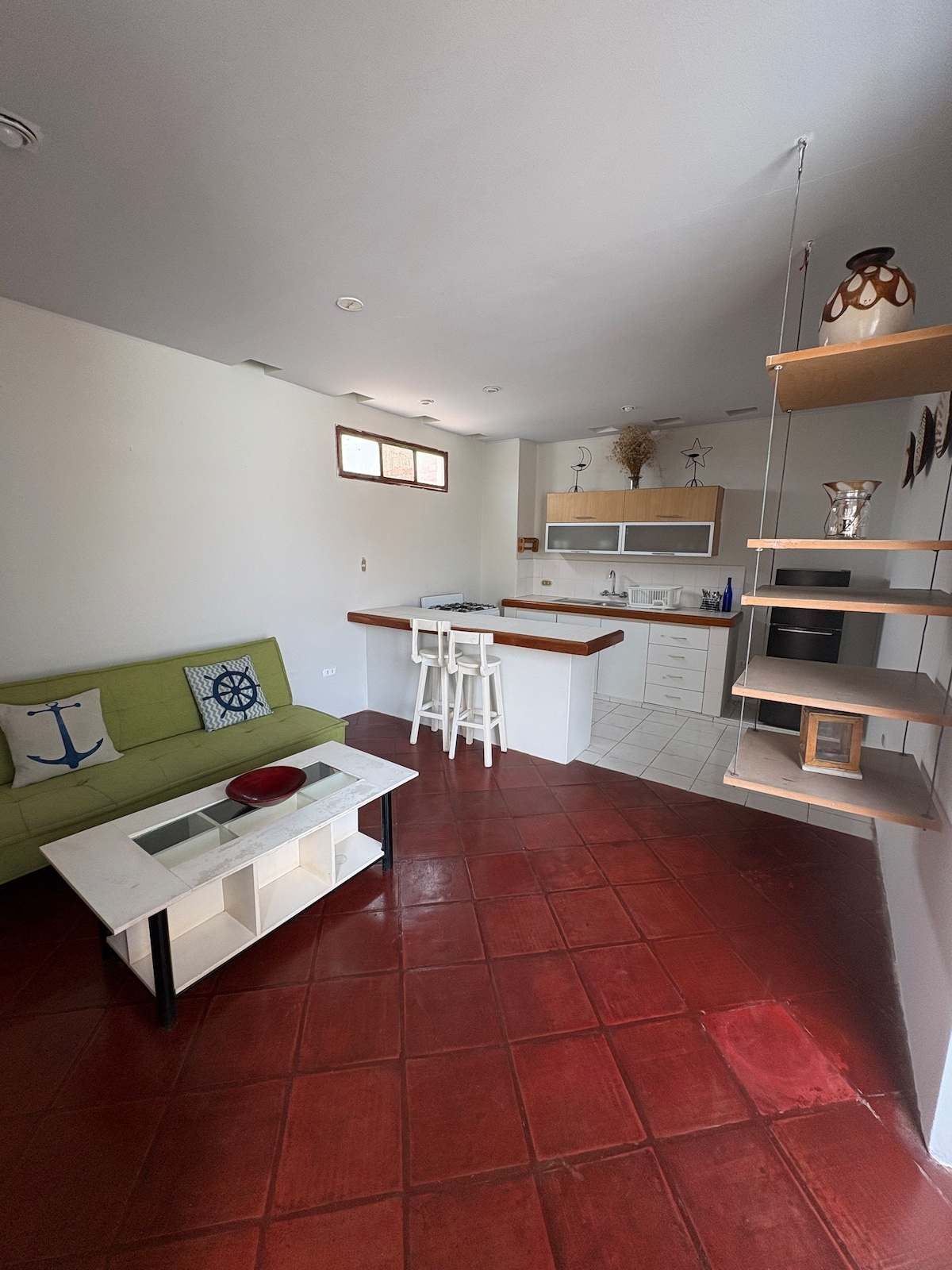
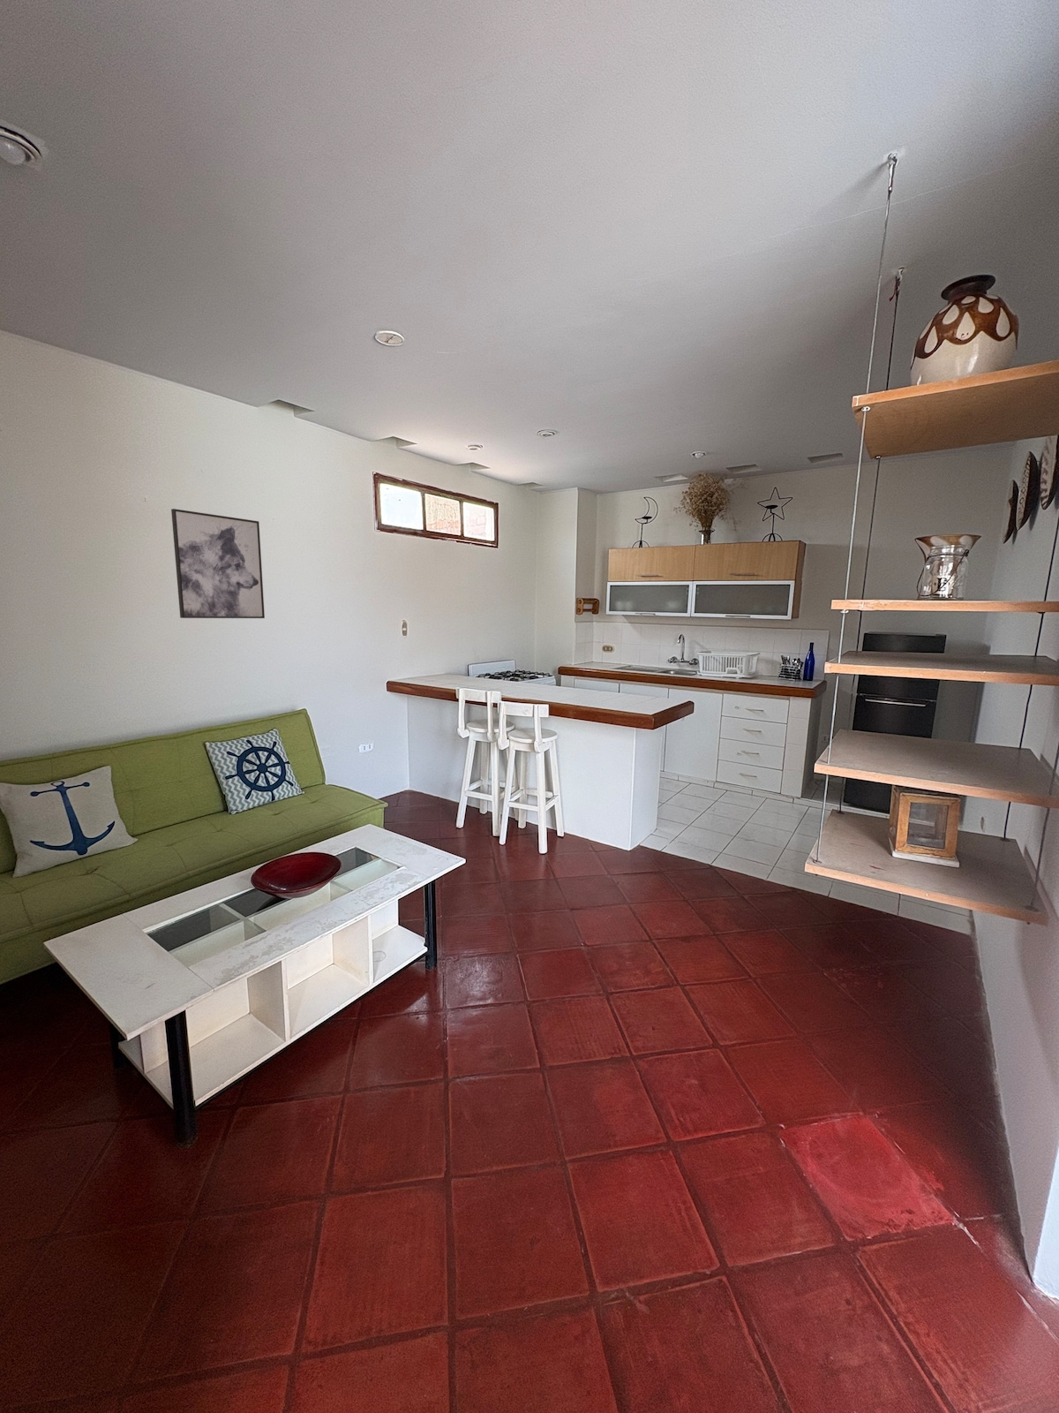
+ wall art [170,507,266,619]
